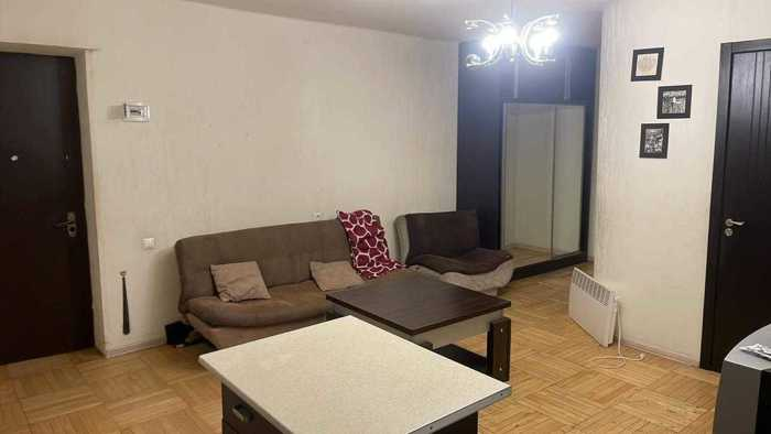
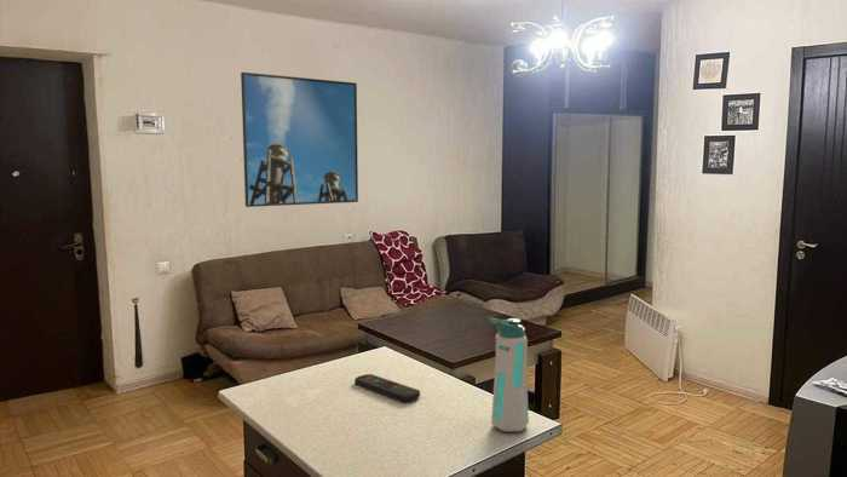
+ water bottle [488,316,530,433]
+ remote control [353,373,421,403]
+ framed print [240,71,359,208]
